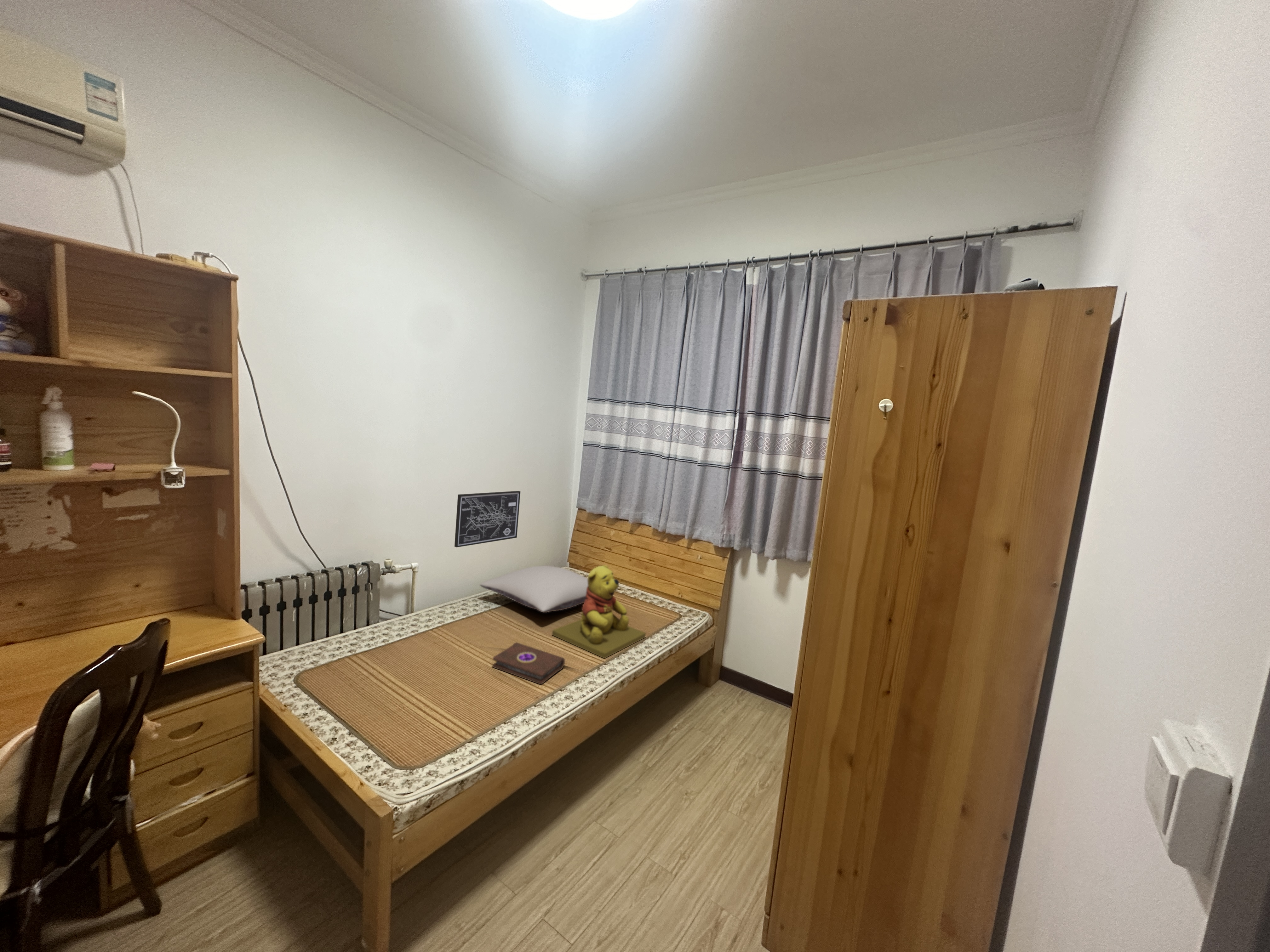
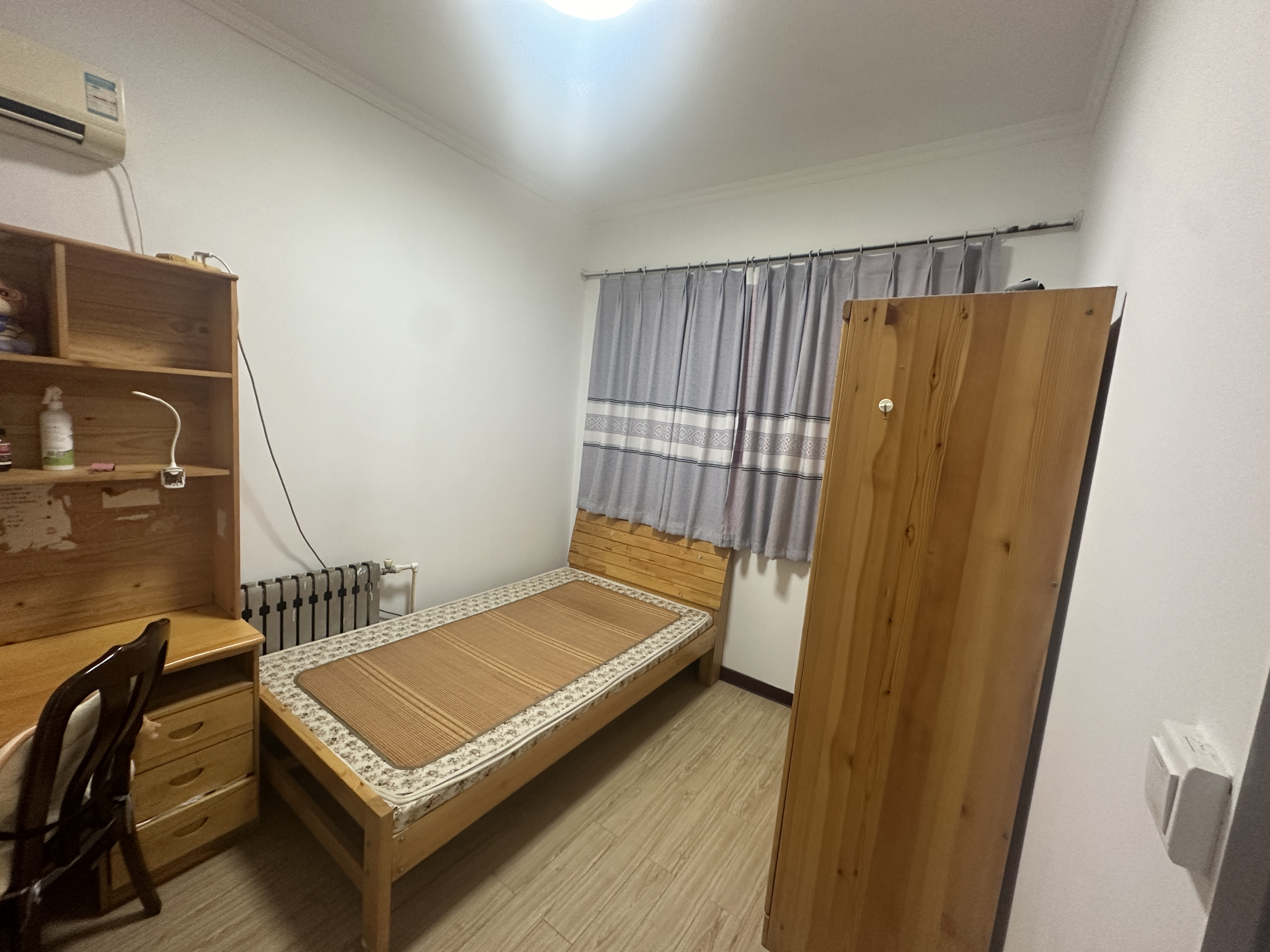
- book [492,642,565,685]
- pillow [480,565,588,613]
- wall art [454,490,521,548]
- teddy bear [552,565,646,659]
